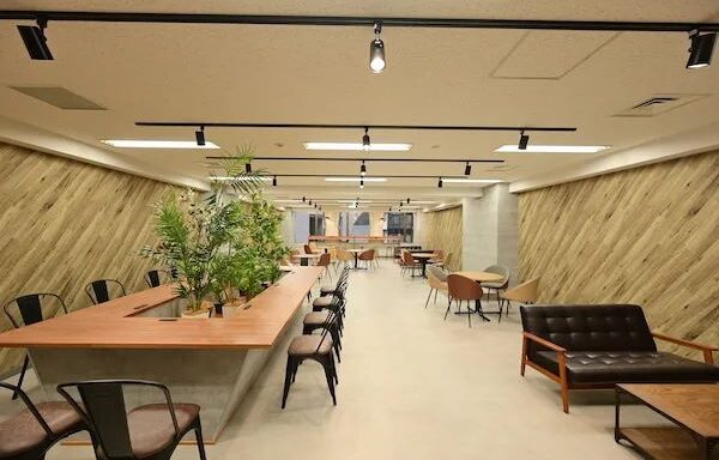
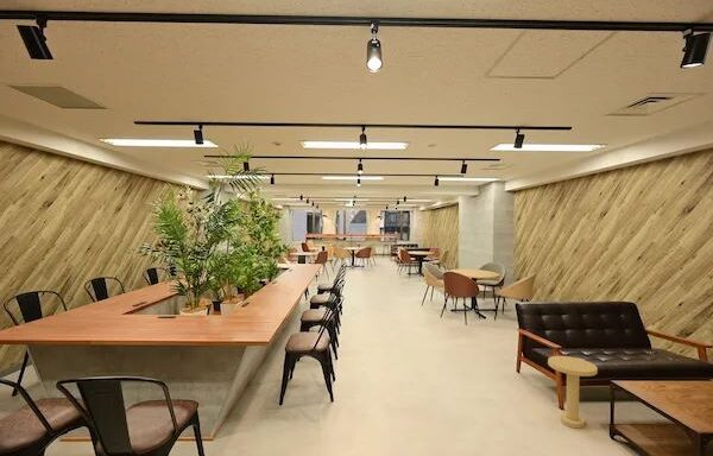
+ side table [547,355,599,429]
